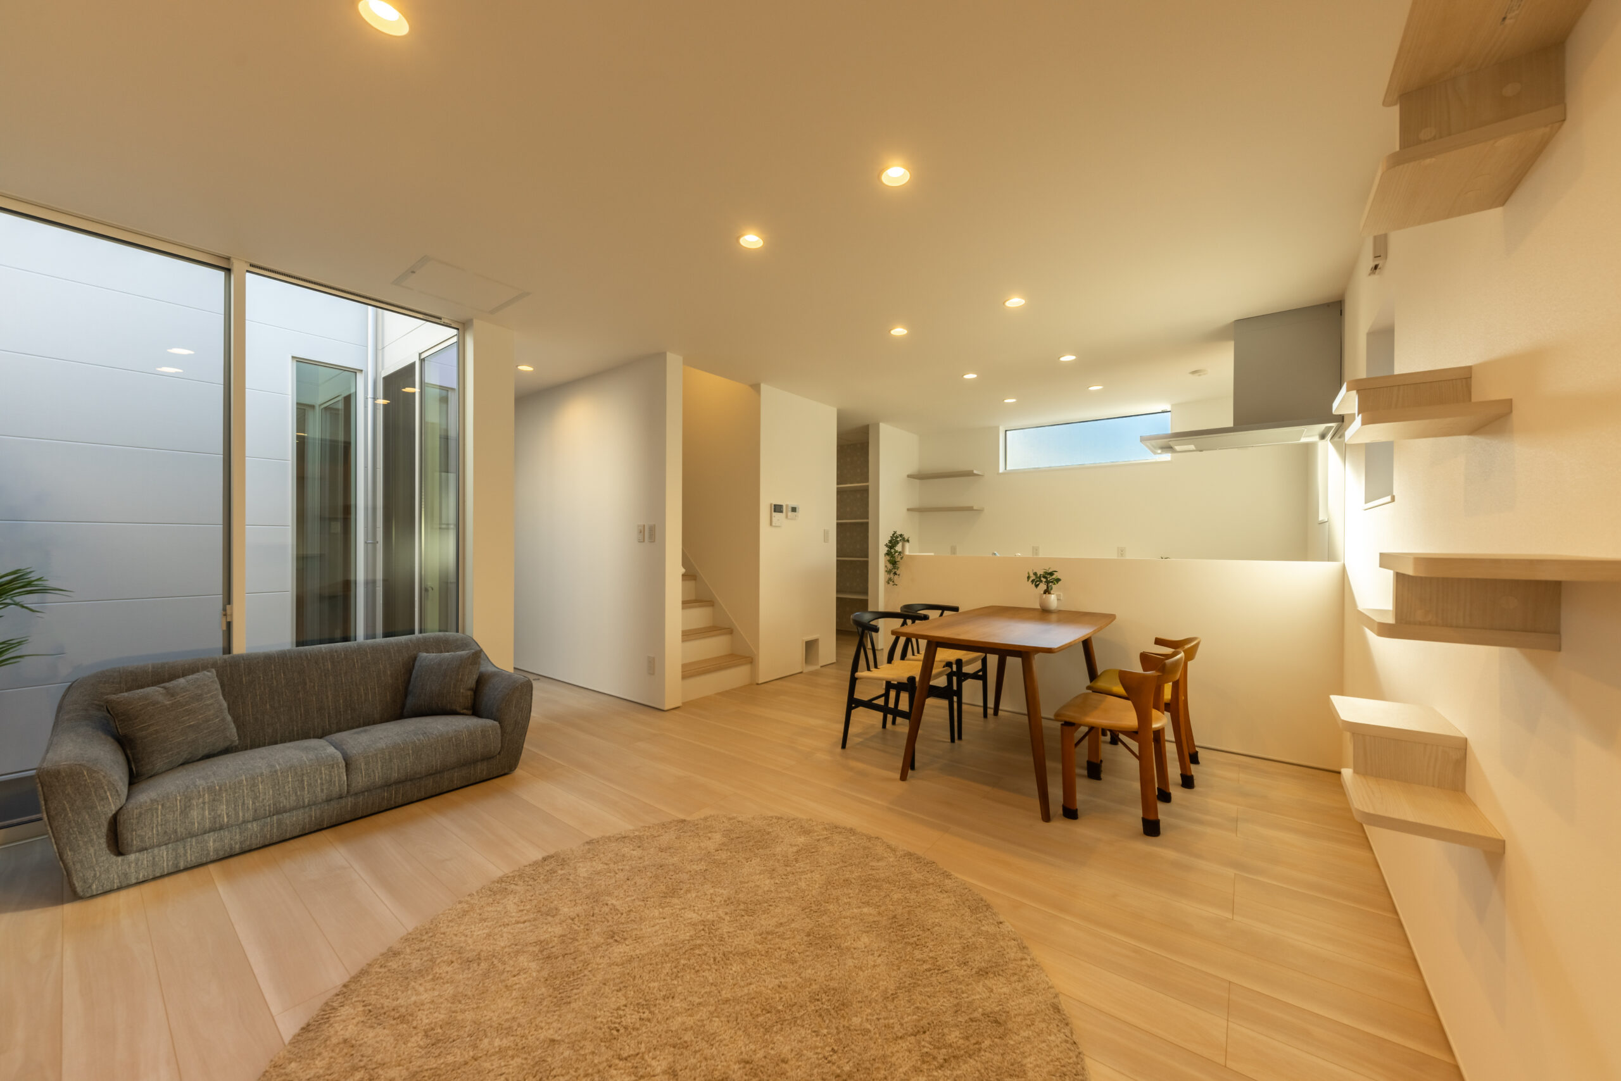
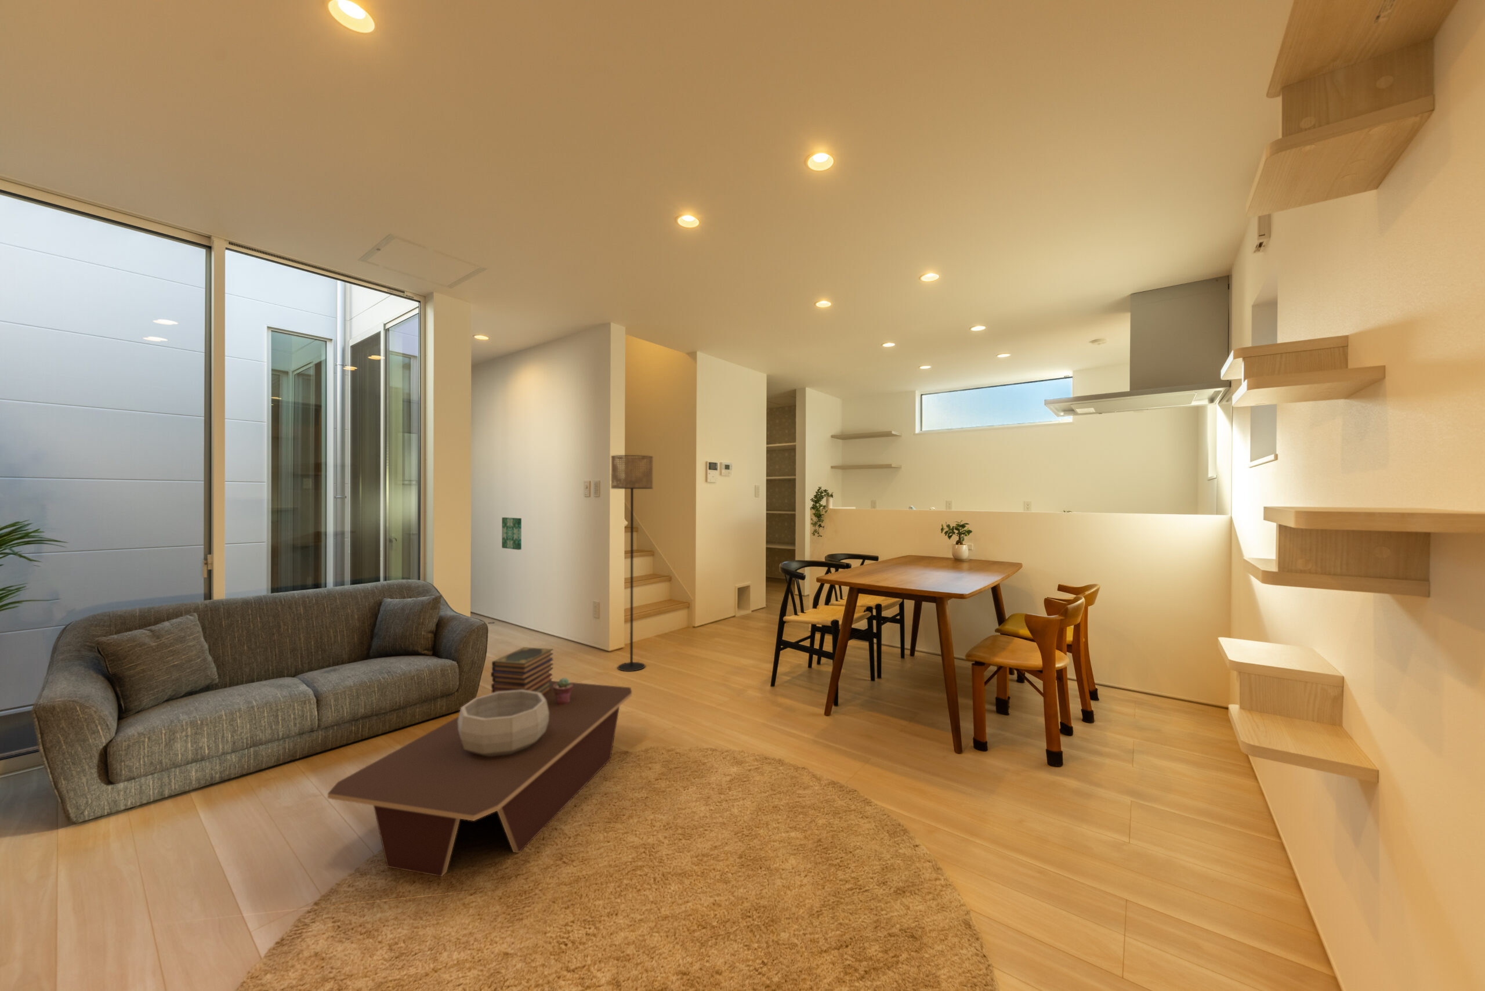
+ wall art [501,517,522,551]
+ potted succulent [553,677,573,705]
+ coffee table [327,680,632,877]
+ floor lamp [610,455,653,671]
+ book stack [490,646,554,695]
+ decorative bowl [458,690,548,757]
